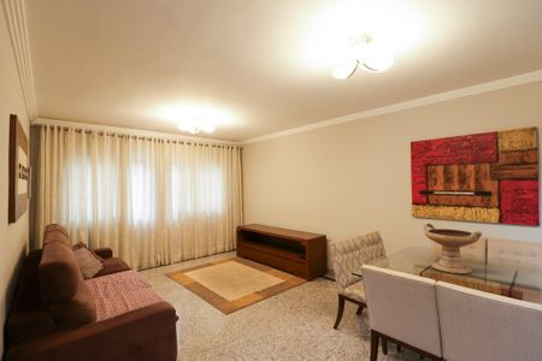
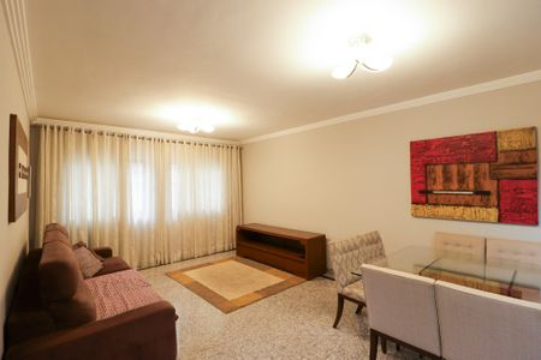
- decorative bowl [423,223,483,274]
